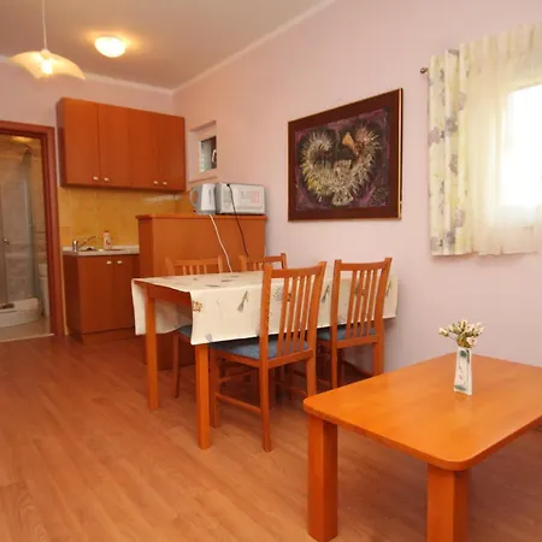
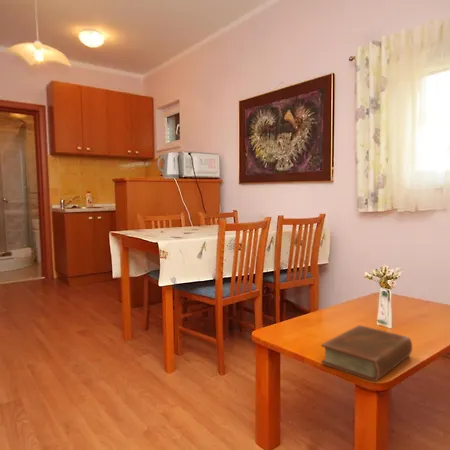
+ book [320,324,413,383]
